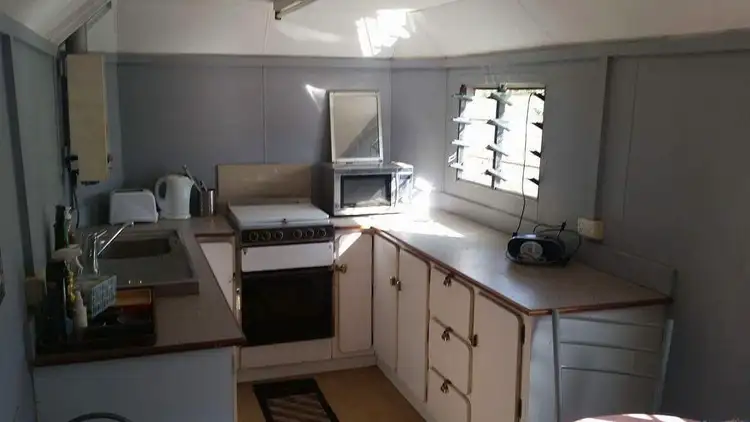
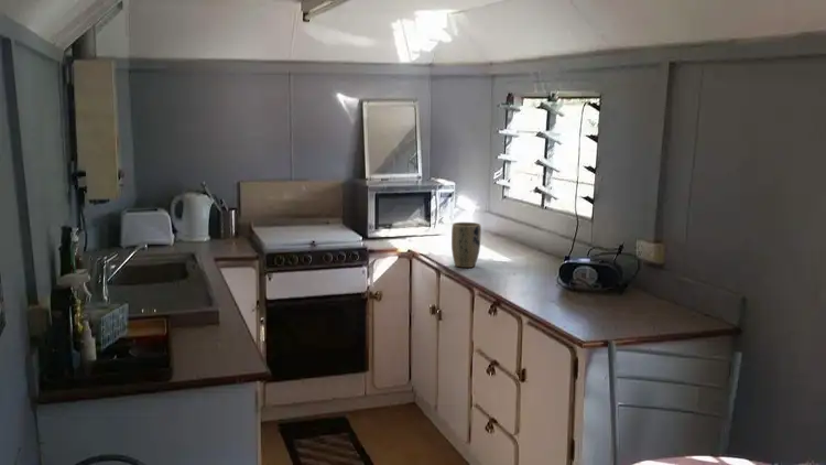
+ plant pot [450,221,482,269]
